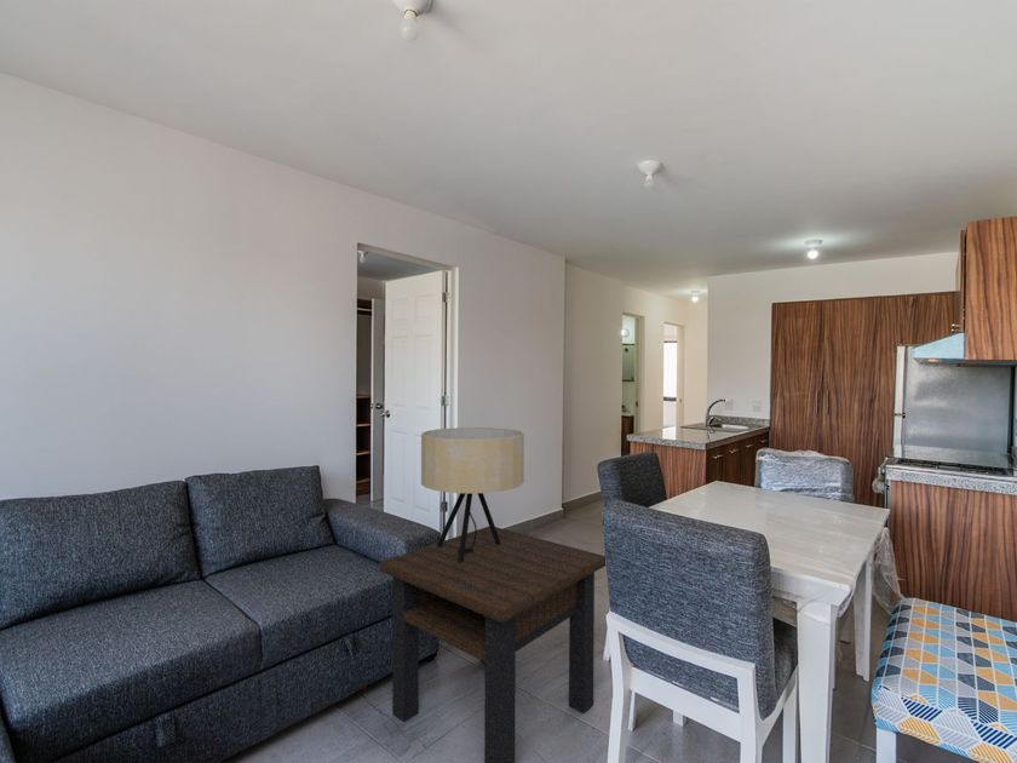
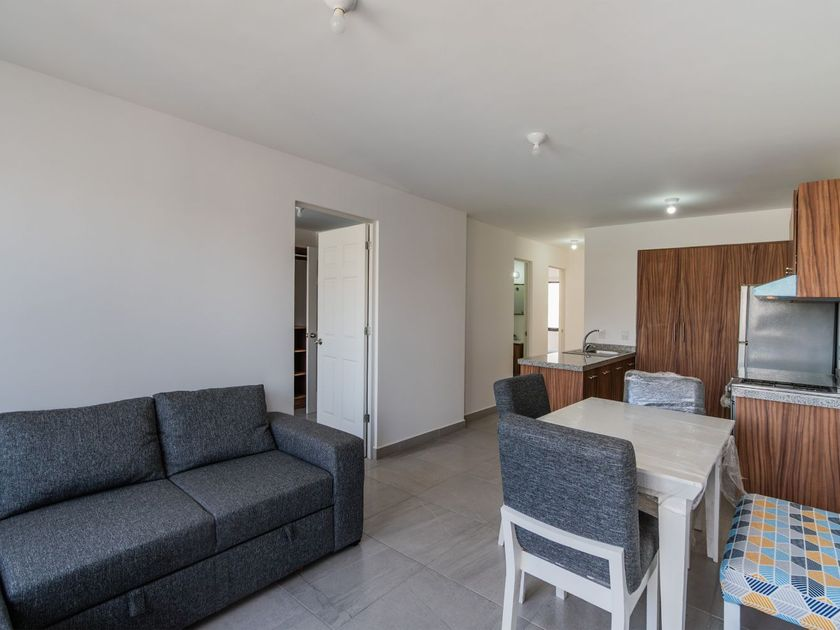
- table lamp [420,426,525,562]
- side table [379,526,608,763]
